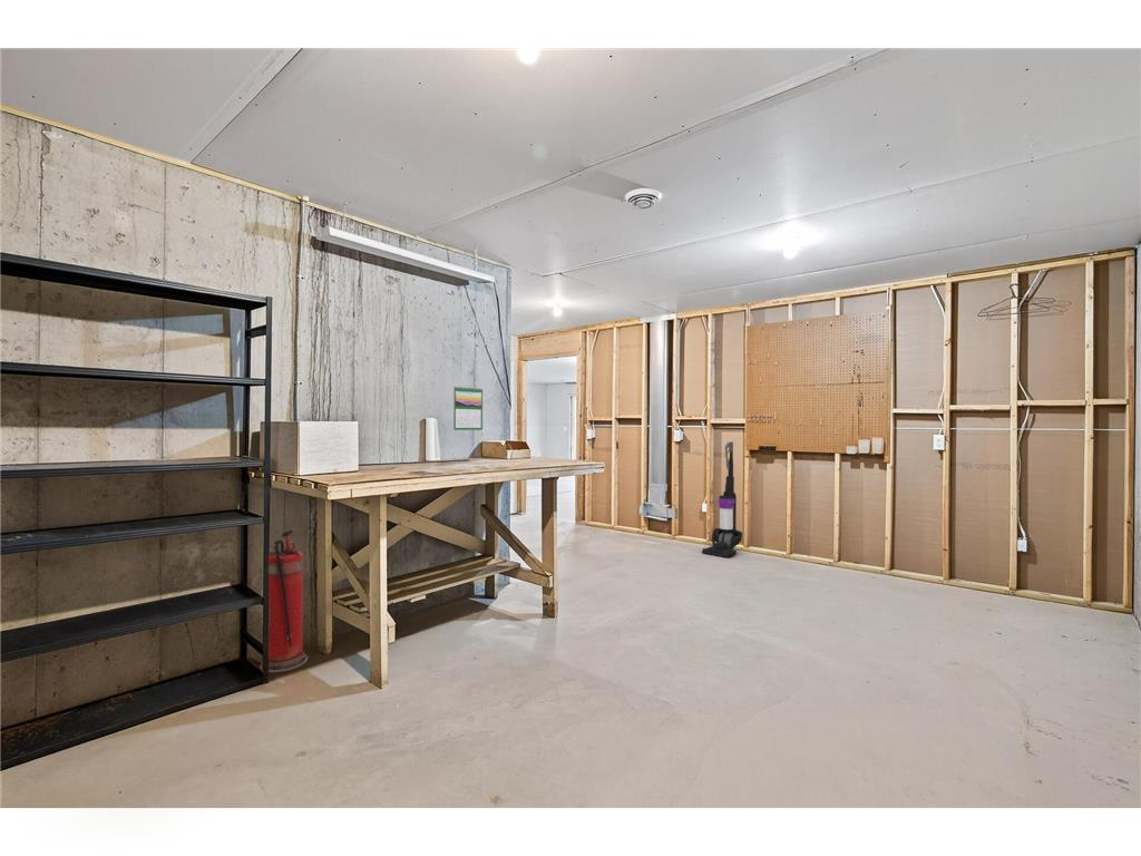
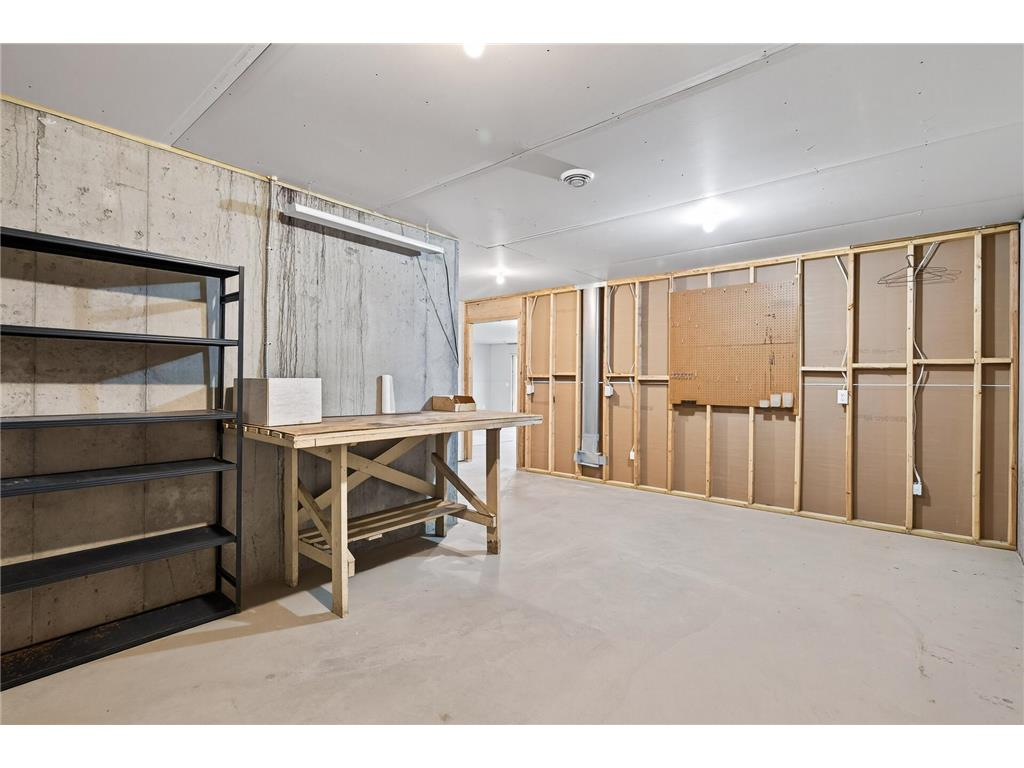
- fire extinguisher [259,528,309,674]
- vacuum cleaner [701,440,743,558]
- calendar [452,385,484,431]
